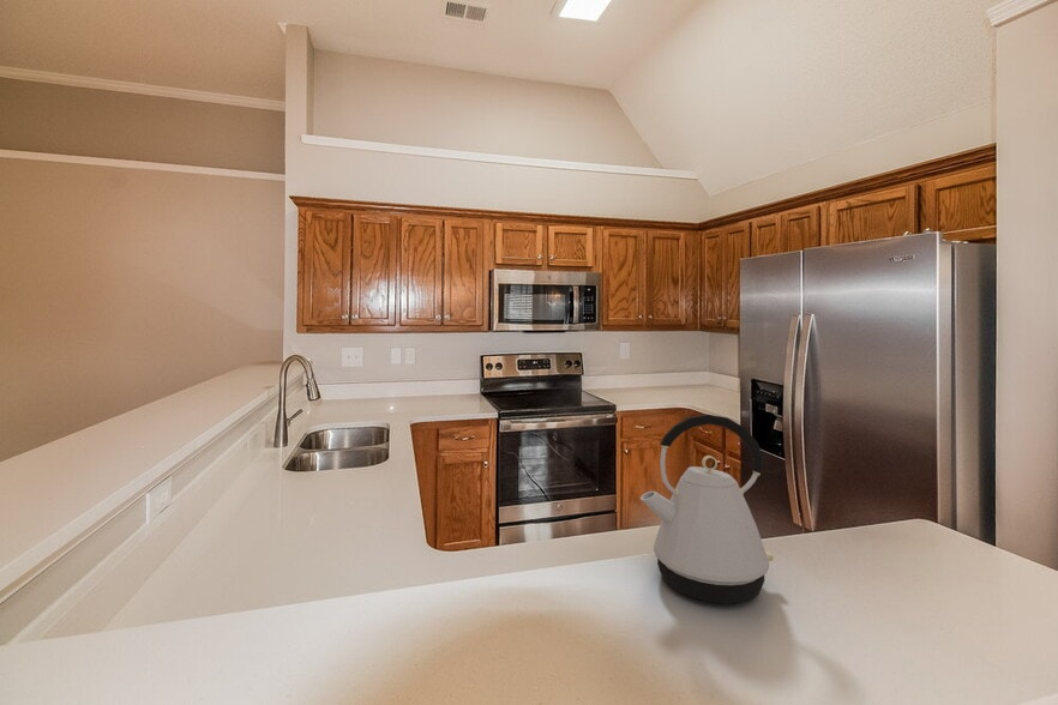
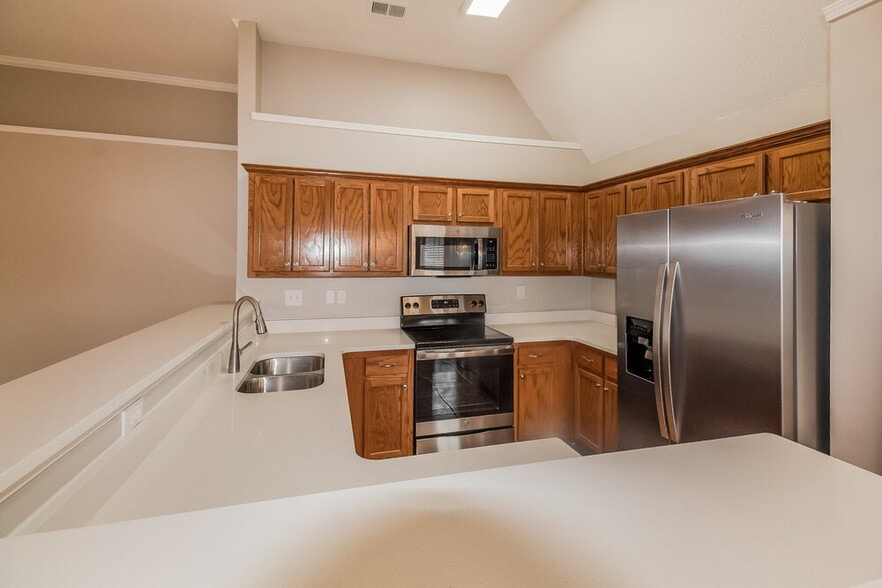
- kettle [639,414,775,604]
